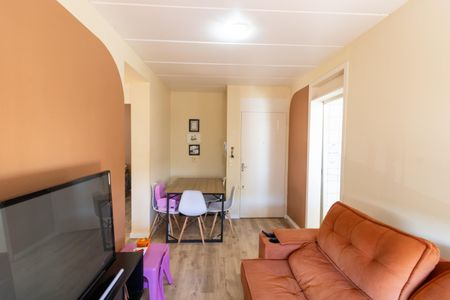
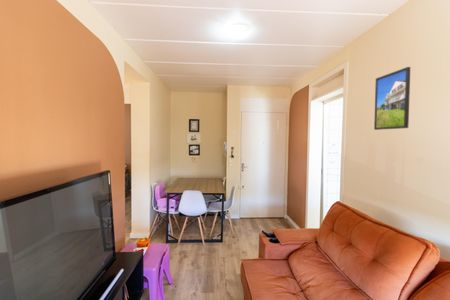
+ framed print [373,66,411,131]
